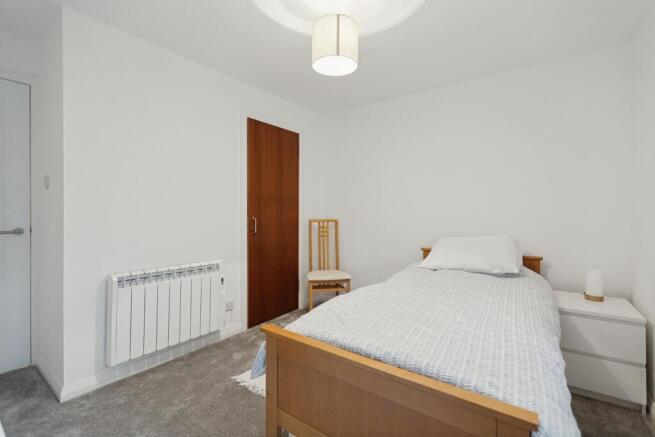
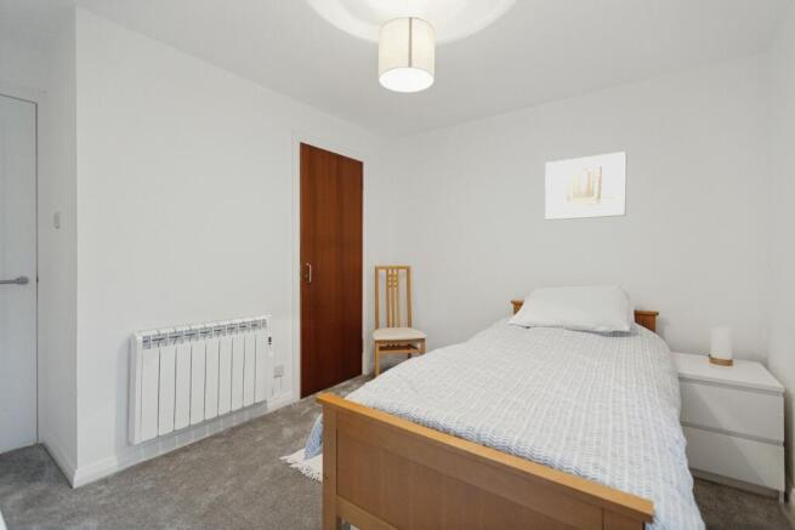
+ wall art [544,150,628,221]
